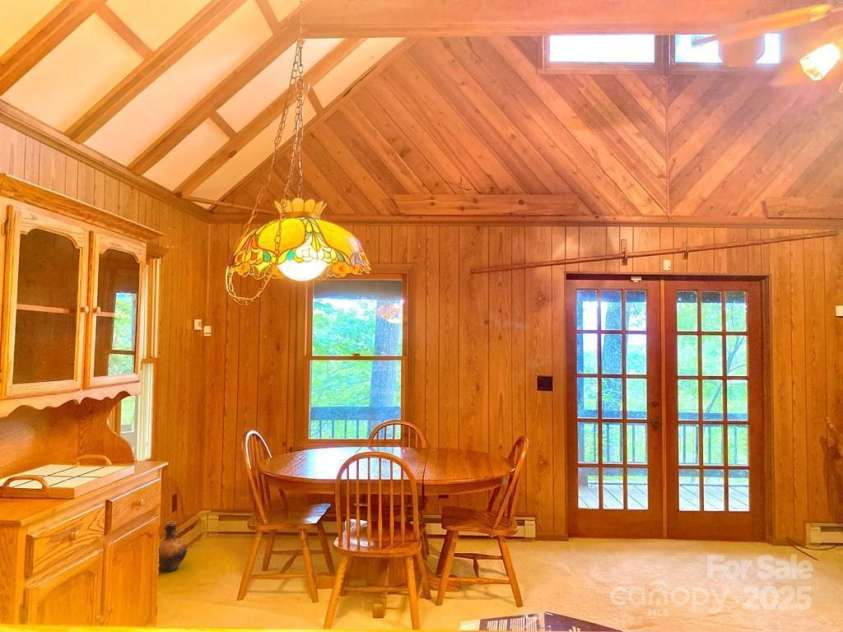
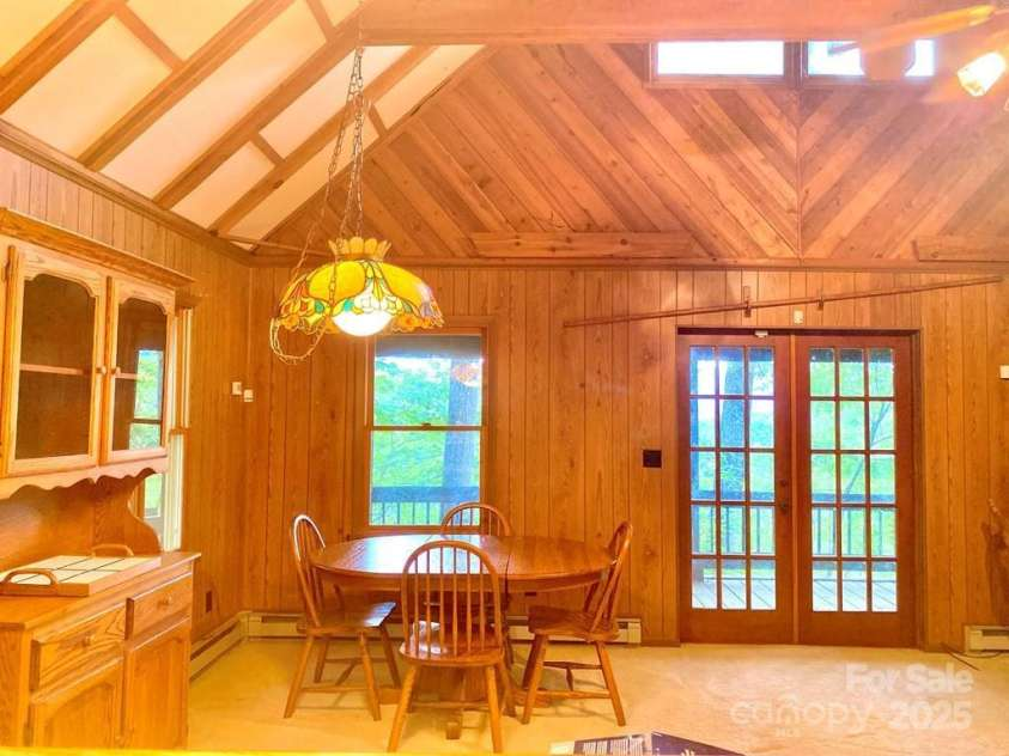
- ceramic jug [158,520,188,573]
